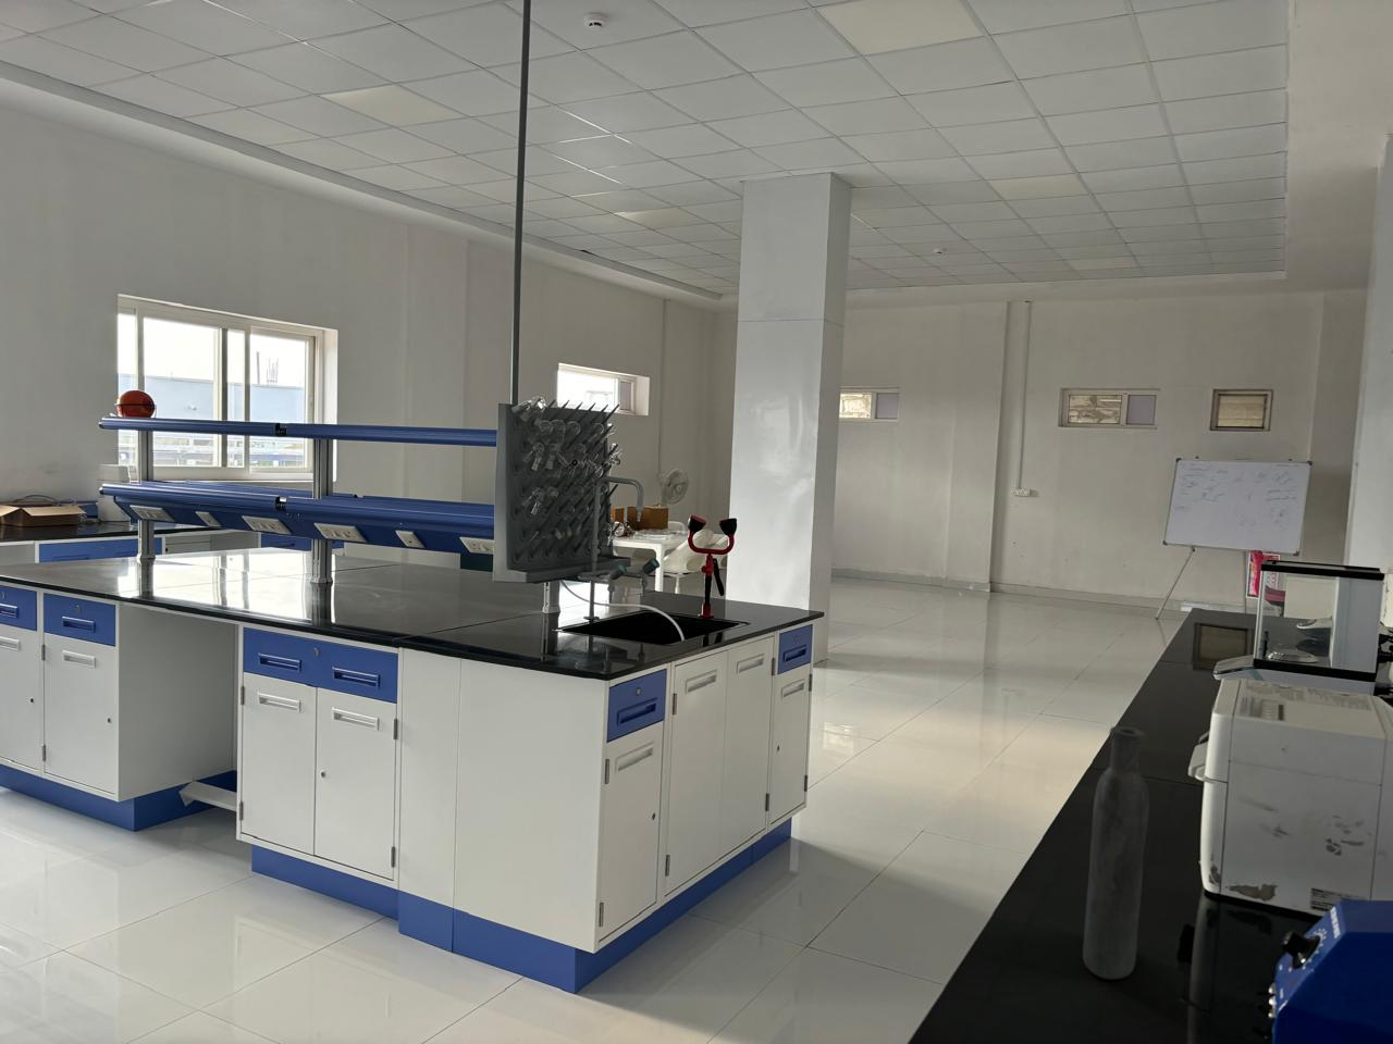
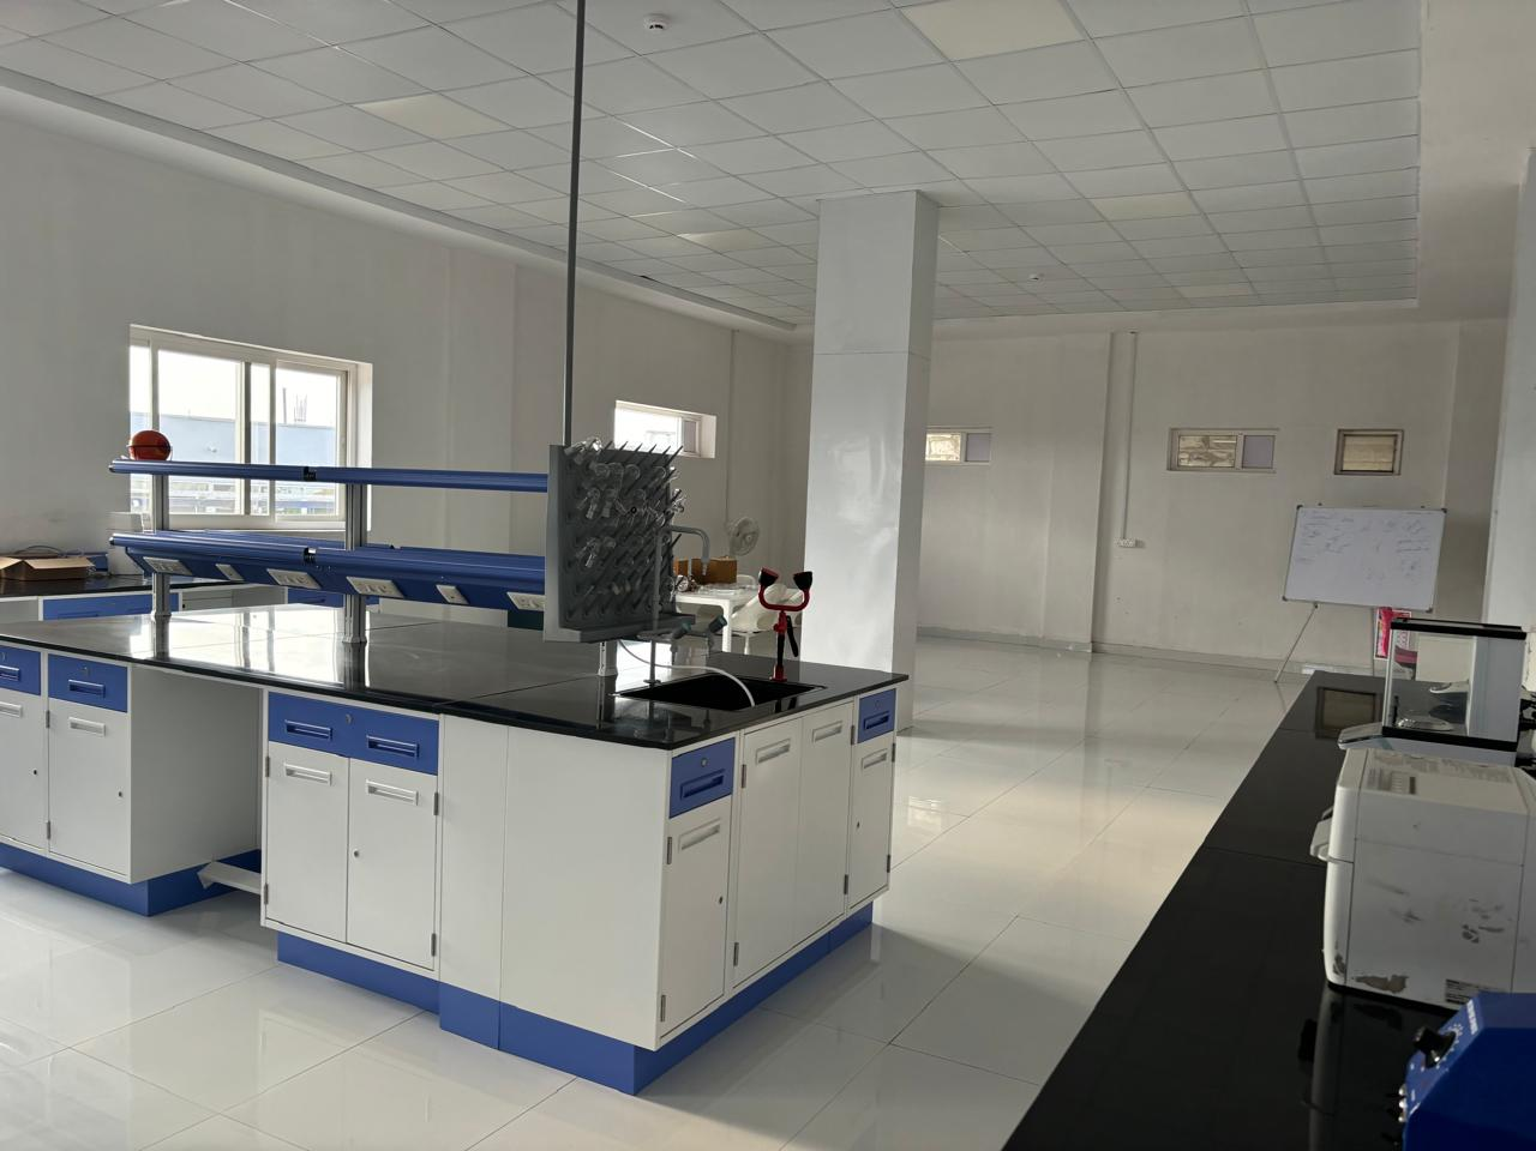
- bottle [1081,725,1151,980]
